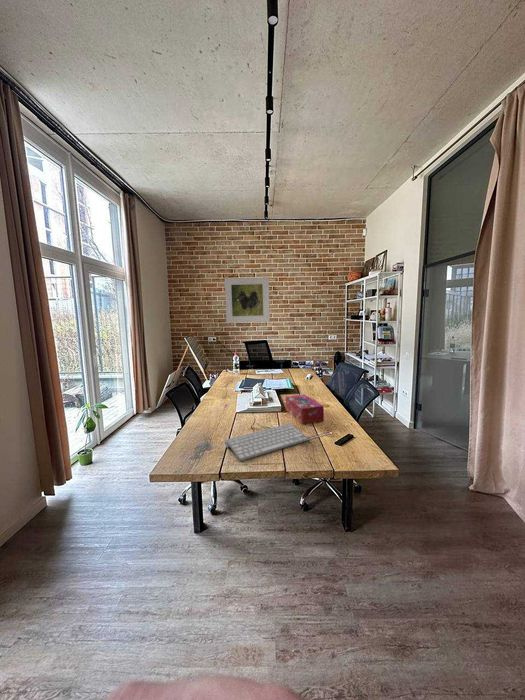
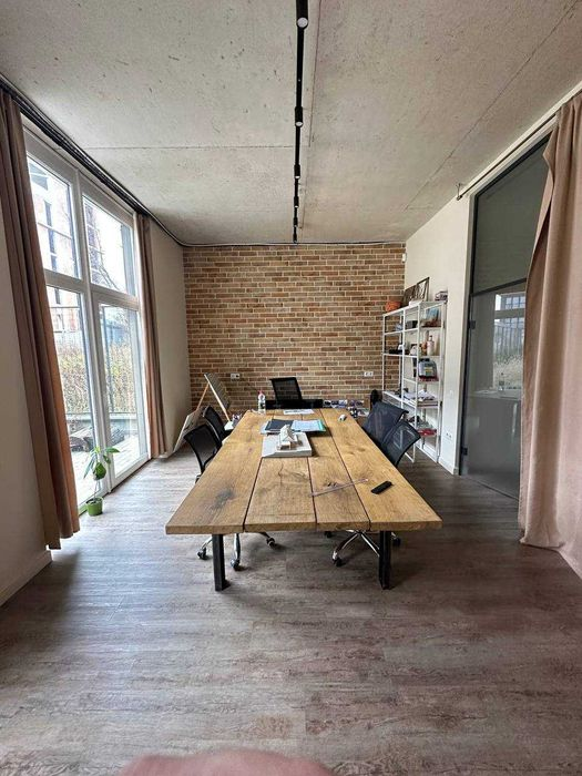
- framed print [224,276,271,324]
- computer keyboard [224,422,309,462]
- tissue box [284,393,325,425]
